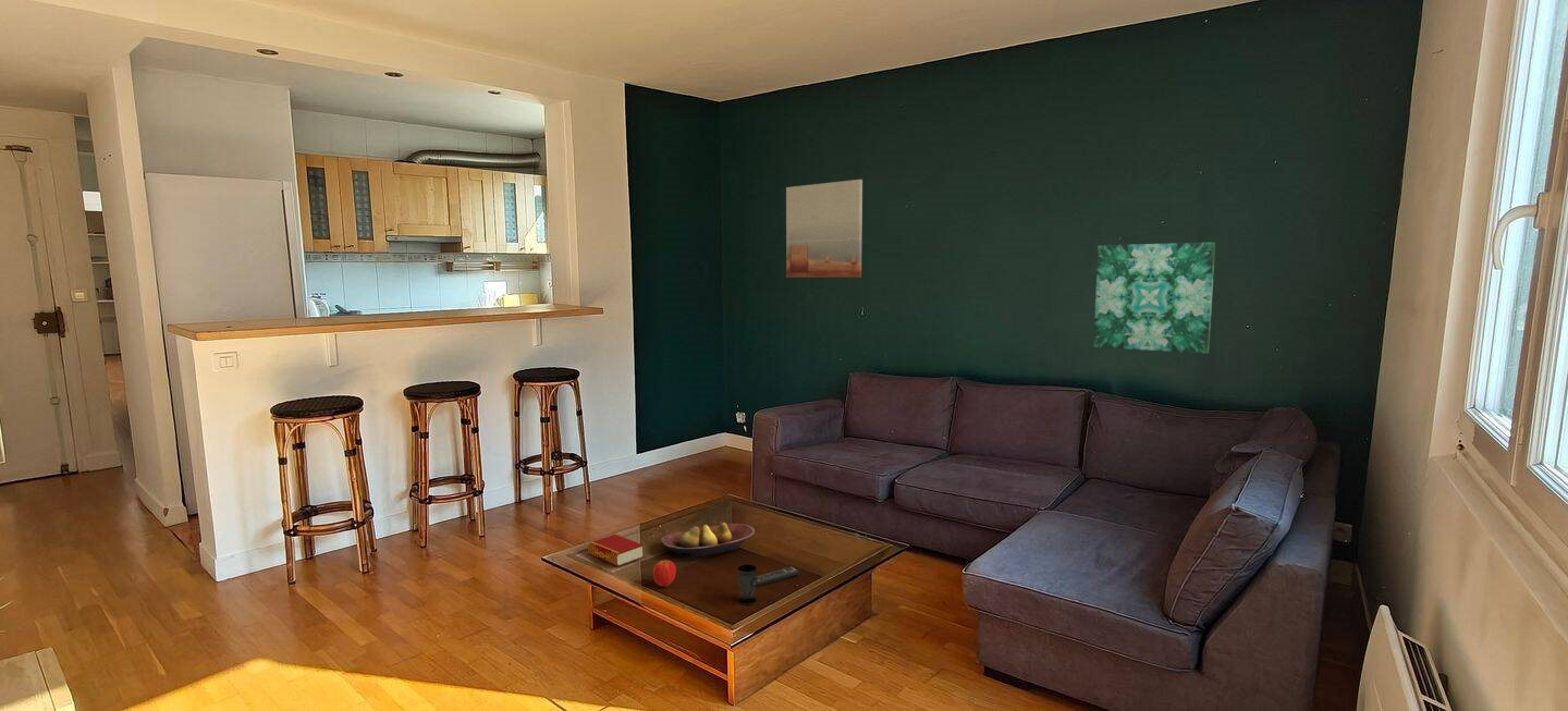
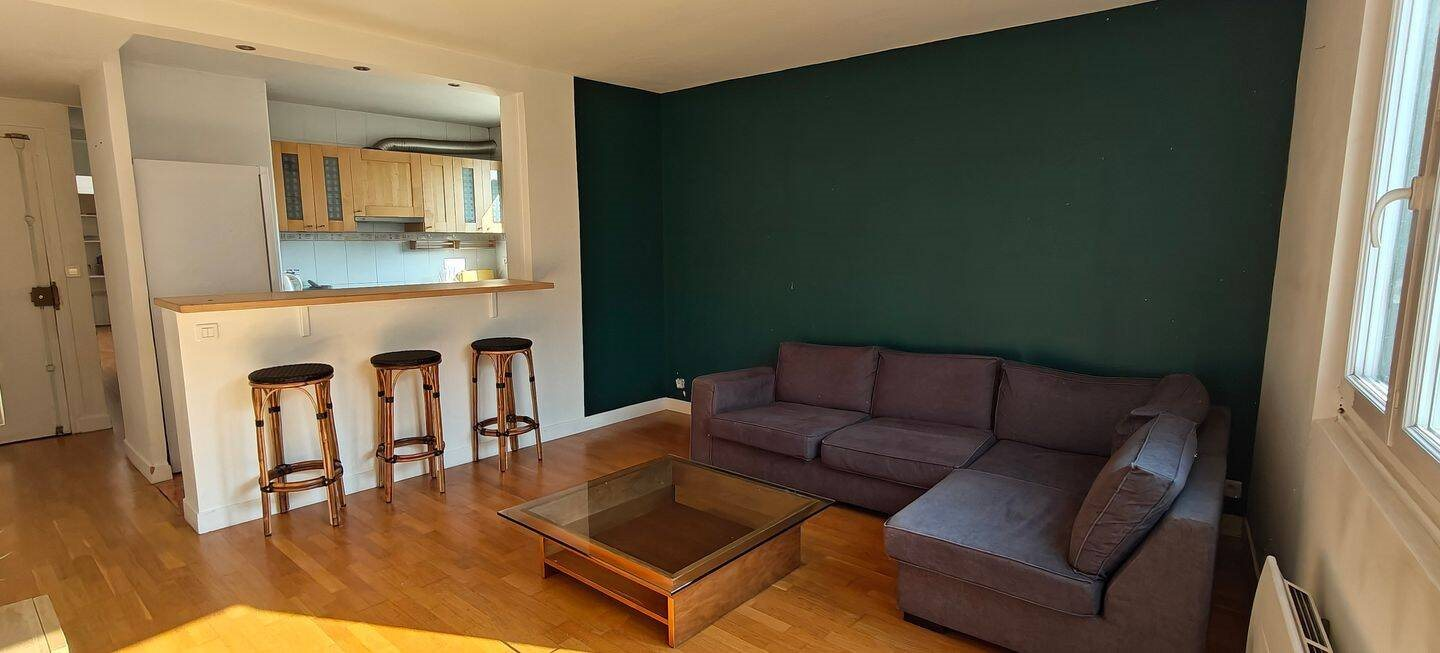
- remote control [756,565,801,588]
- wall art [1092,242,1216,355]
- apple [652,559,677,588]
- wall art [785,179,863,279]
- fruit bowl [660,522,756,559]
- cup [736,564,758,605]
- book [587,534,645,567]
